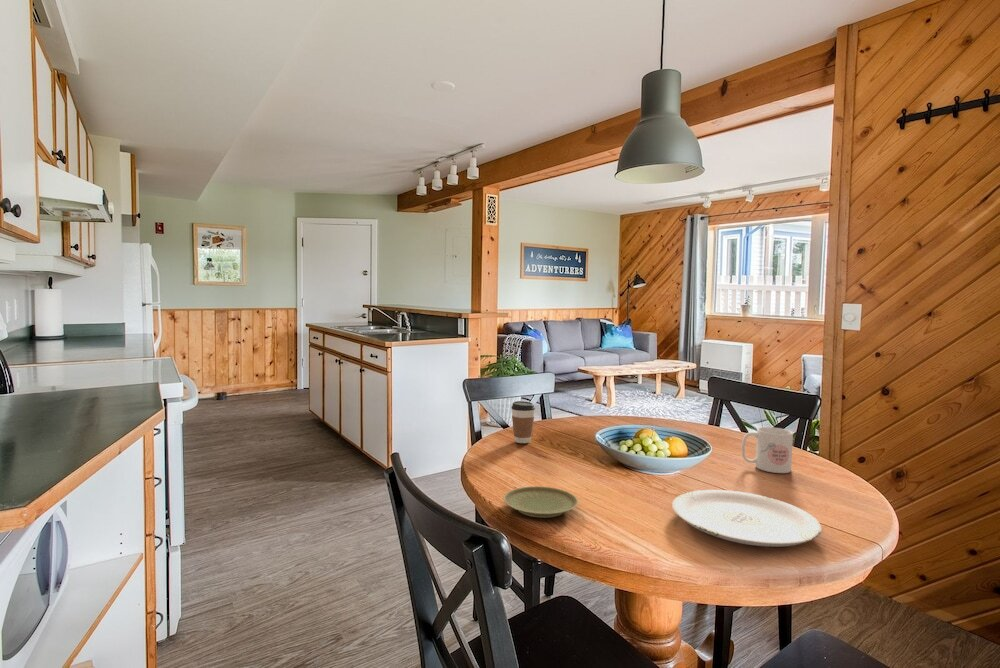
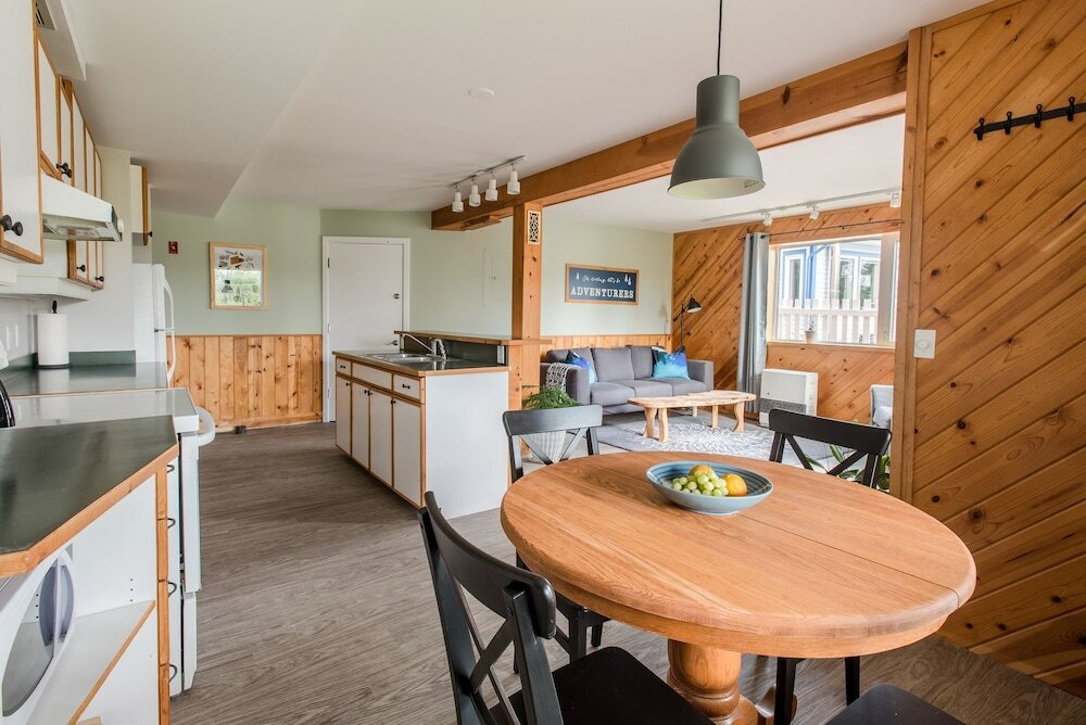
- mug [741,426,794,474]
- plate [503,485,579,519]
- plate [671,489,823,548]
- coffee cup [510,400,536,444]
